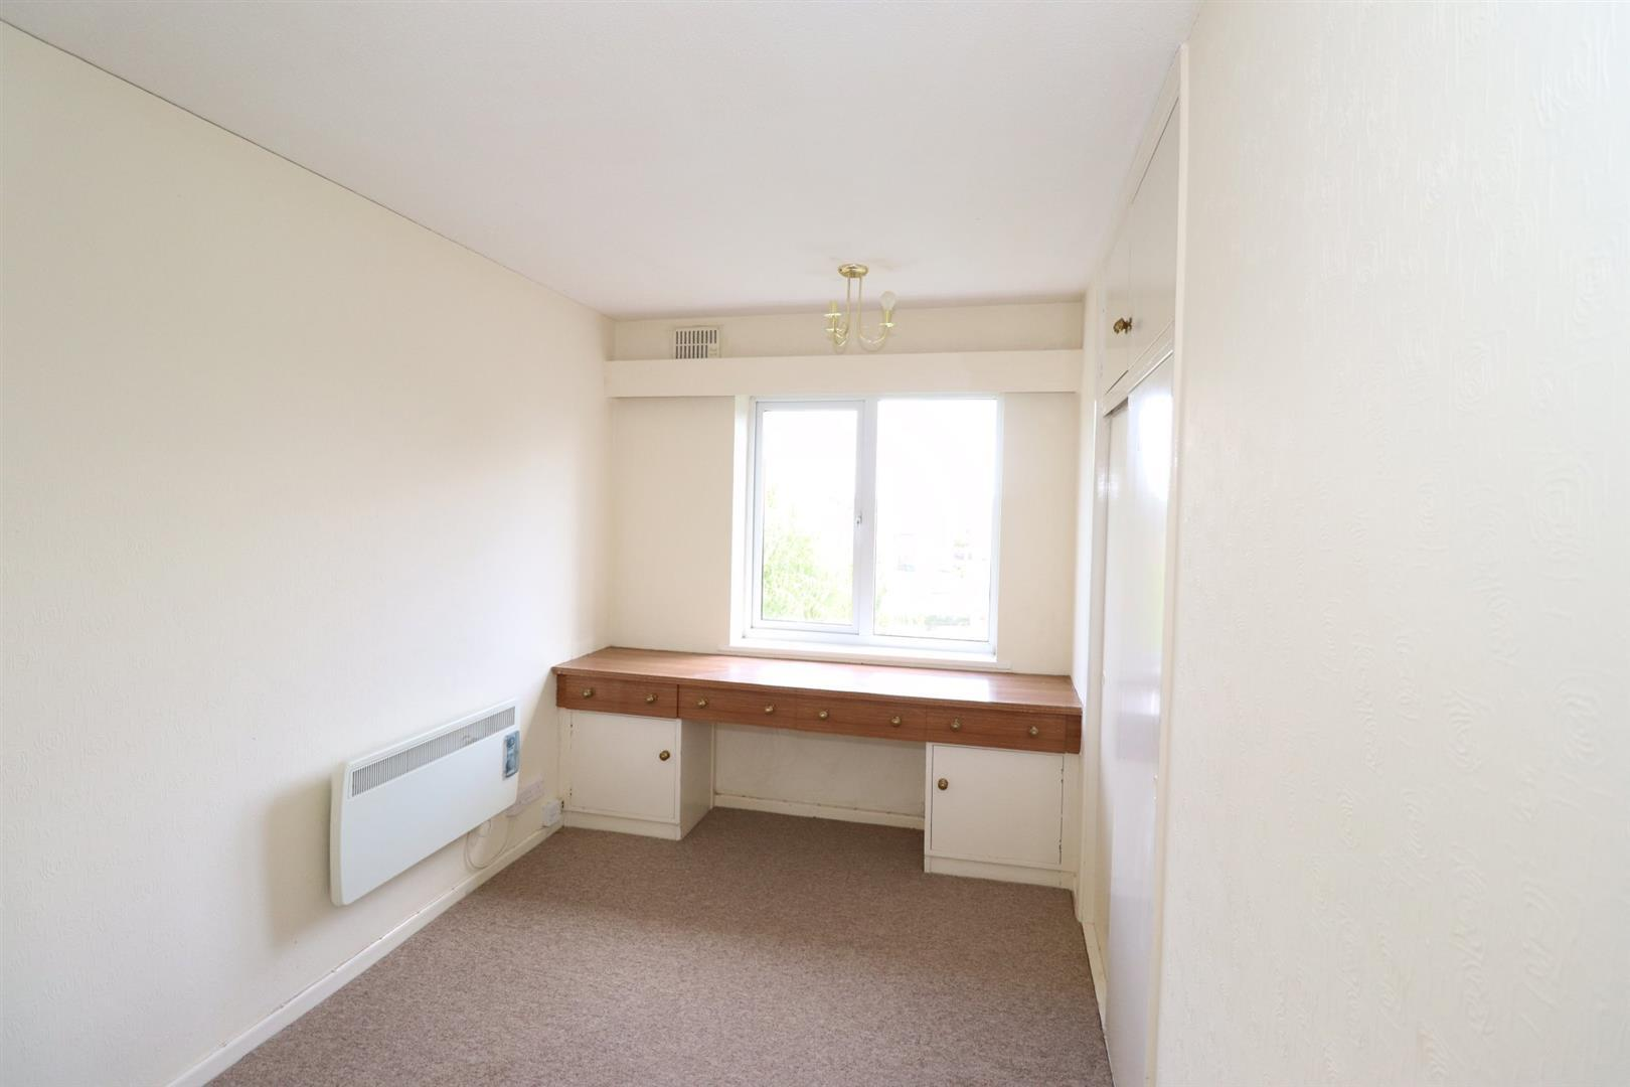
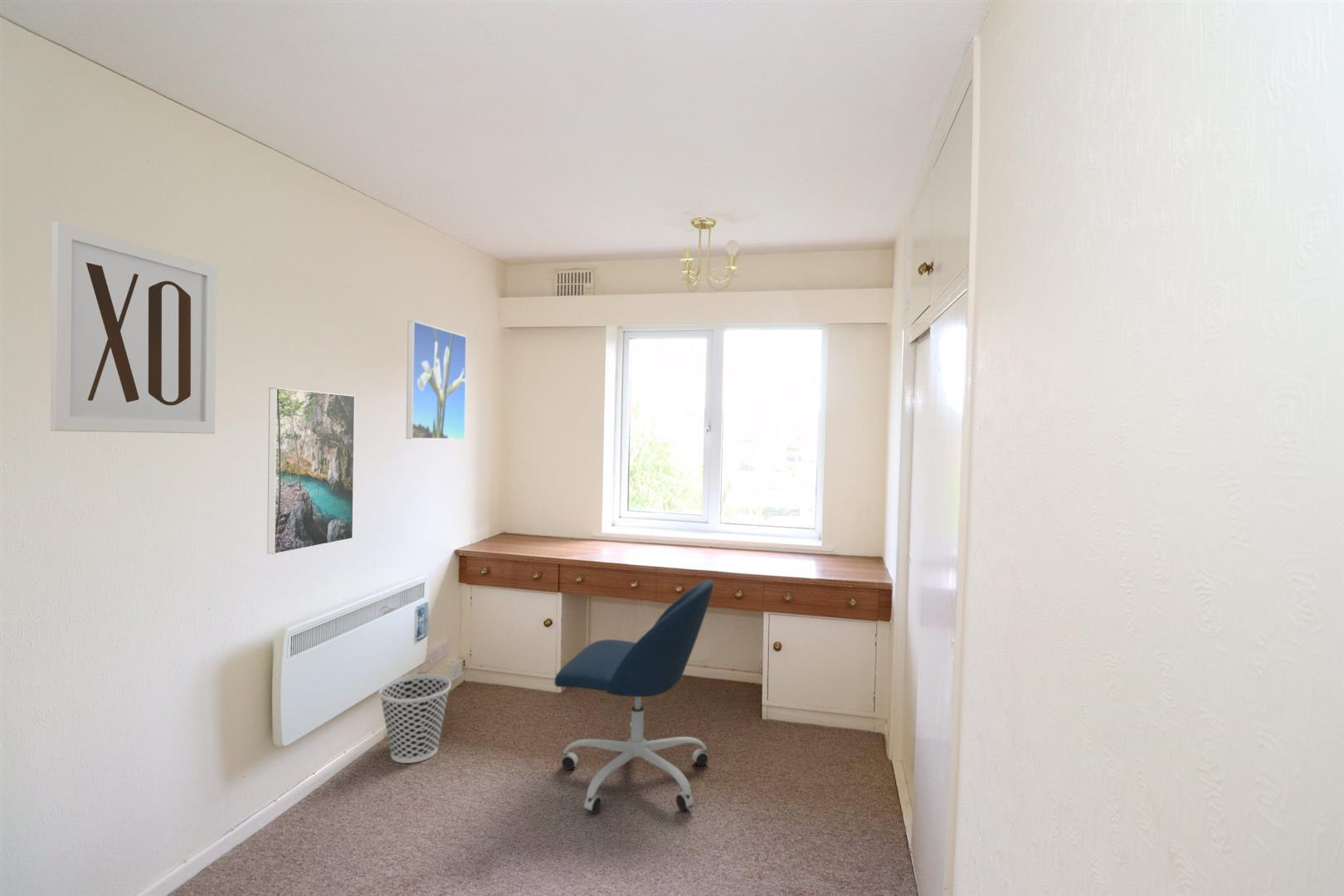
+ wastebasket [378,674,452,764]
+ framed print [406,320,467,441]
+ office chair [553,579,714,814]
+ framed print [266,387,356,555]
+ wall art [50,222,217,435]
